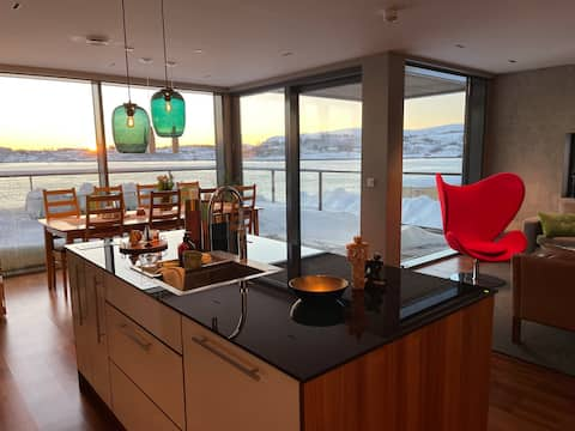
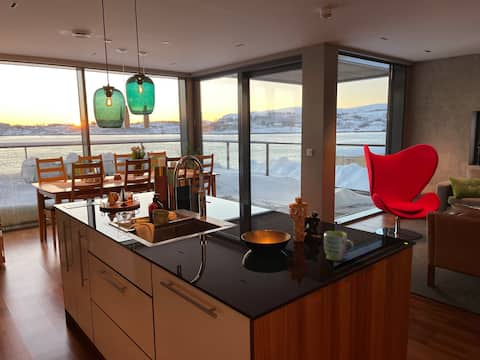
+ mug [323,230,355,262]
